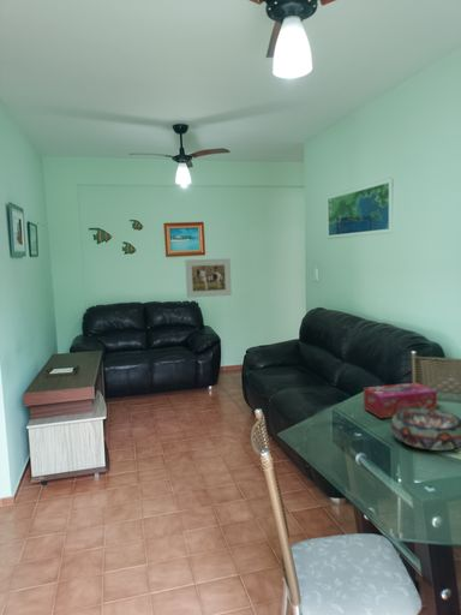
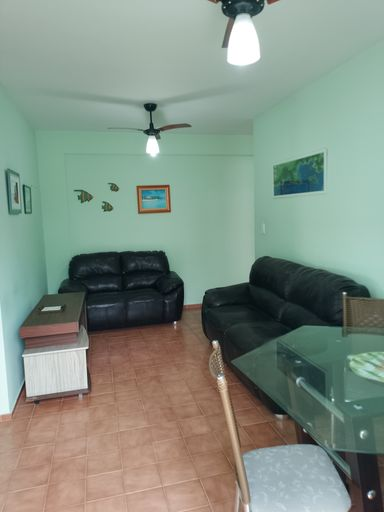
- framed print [184,257,233,299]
- decorative bowl [389,408,461,452]
- tissue box [363,382,438,419]
